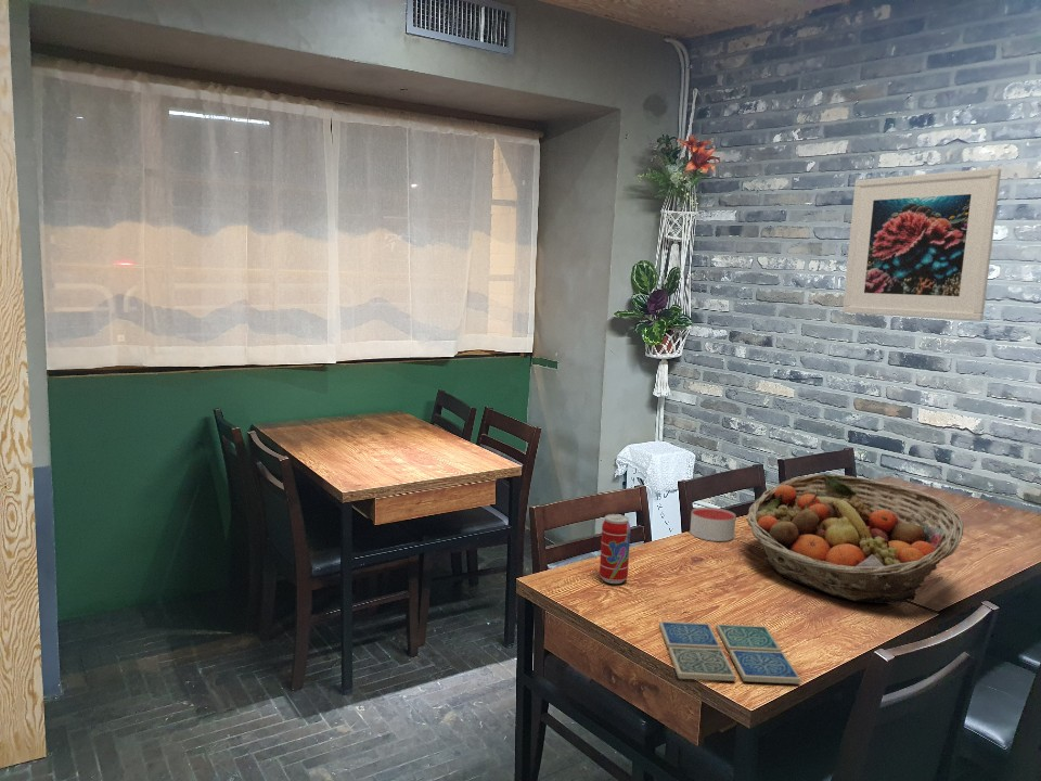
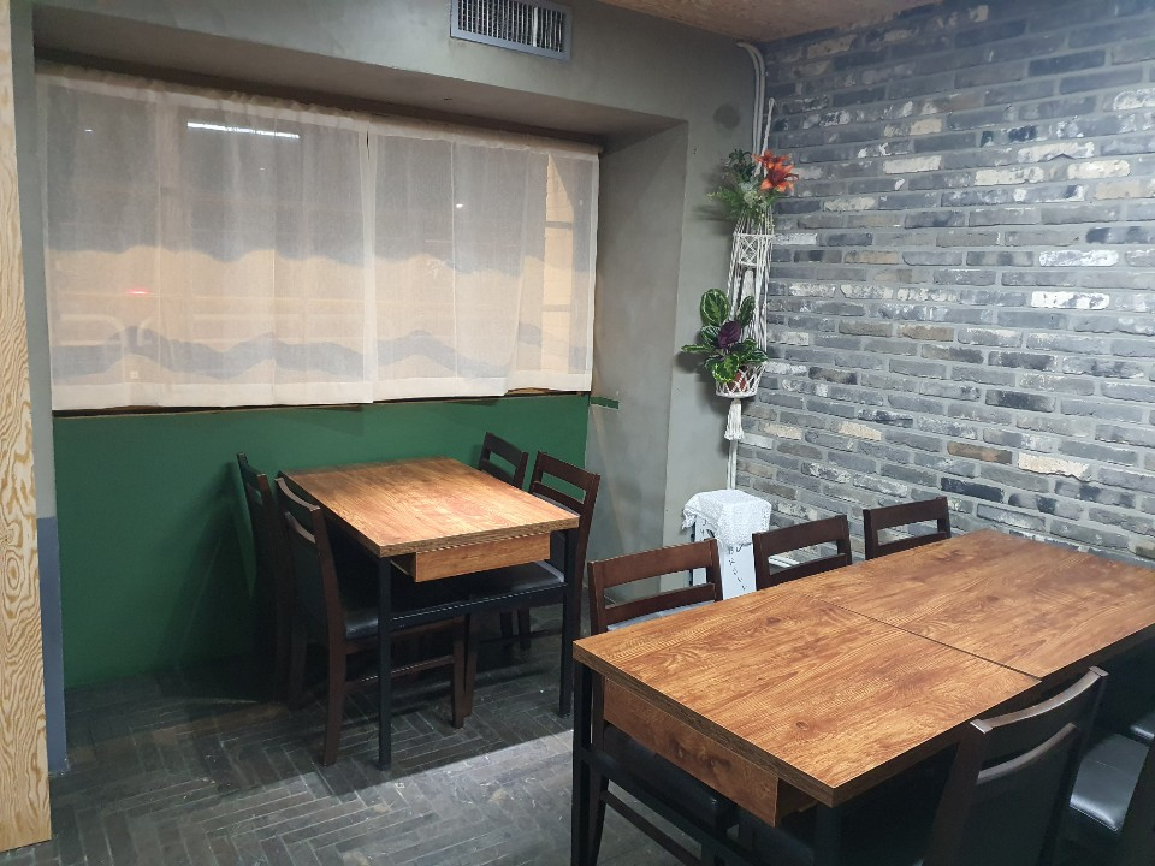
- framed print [841,167,1002,322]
- candle [689,507,737,542]
- drink coaster [658,620,802,684]
- beverage can [599,513,631,585]
- fruit basket [745,473,965,604]
